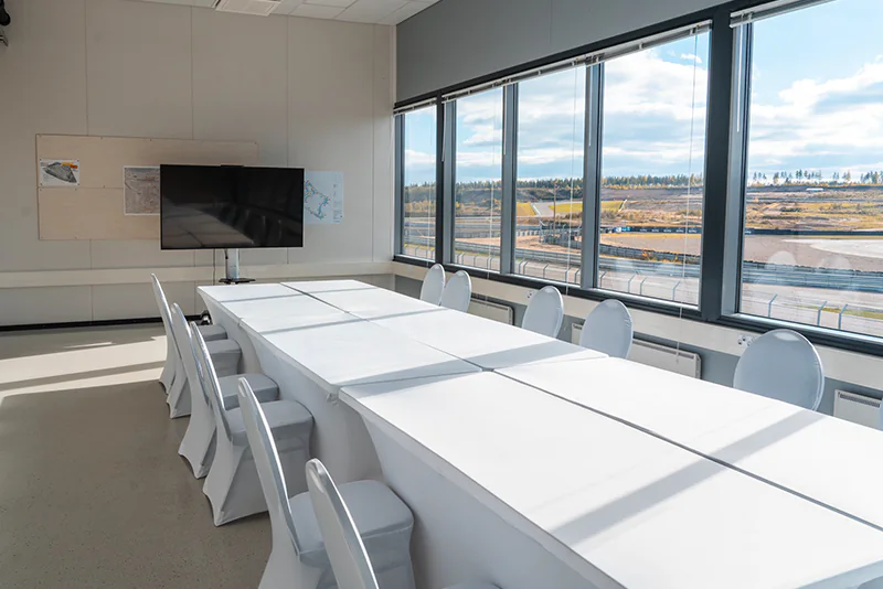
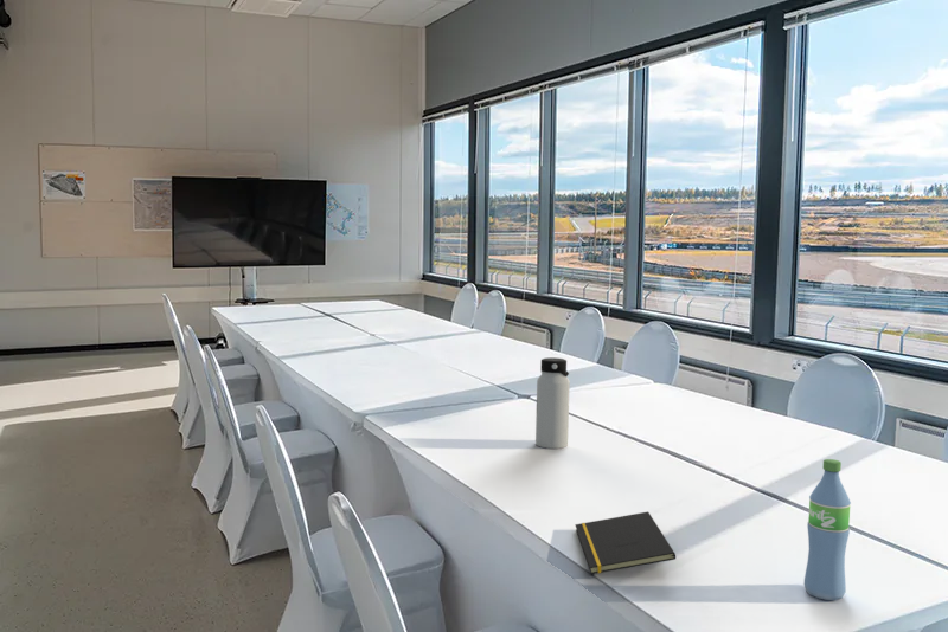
+ water bottle [534,356,571,450]
+ water bottle [803,458,852,601]
+ notepad [575,511,677,575]
